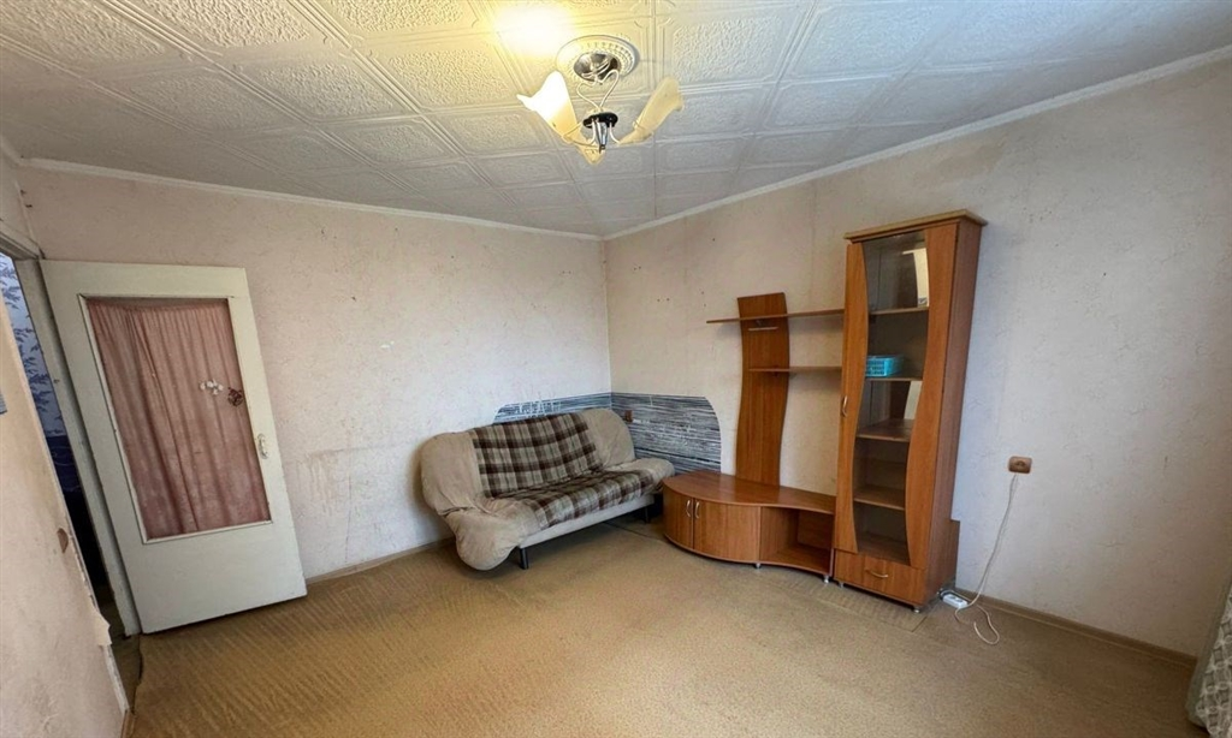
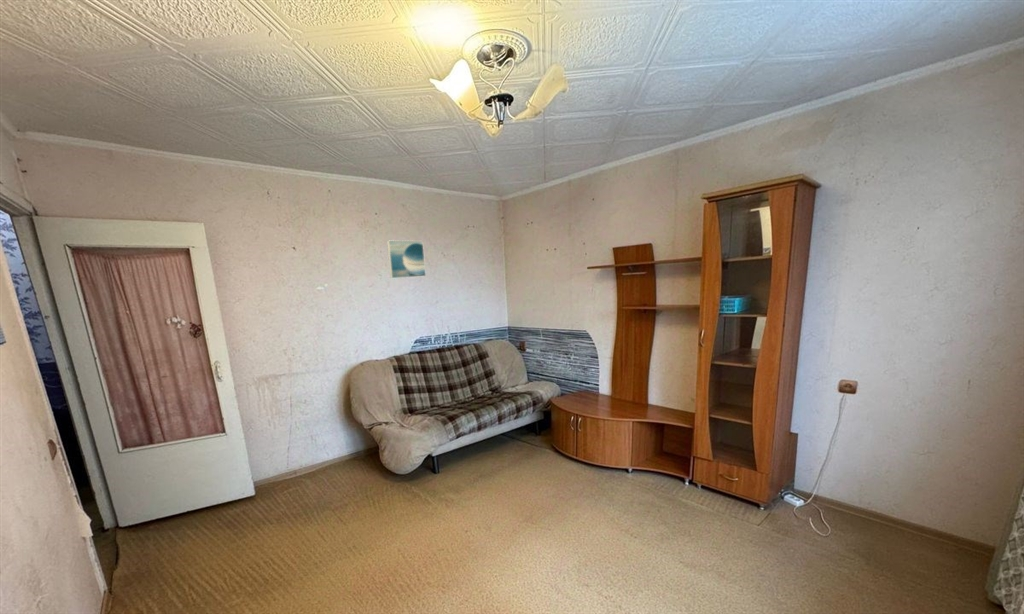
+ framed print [386,240,427,279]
